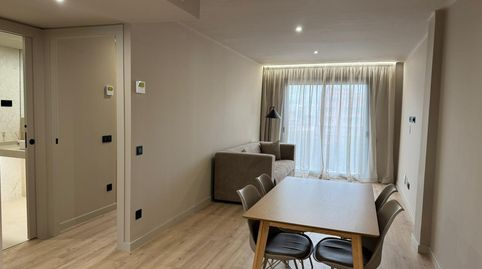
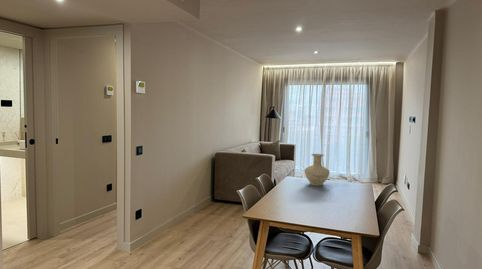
+ vase [304,153,331,187]
